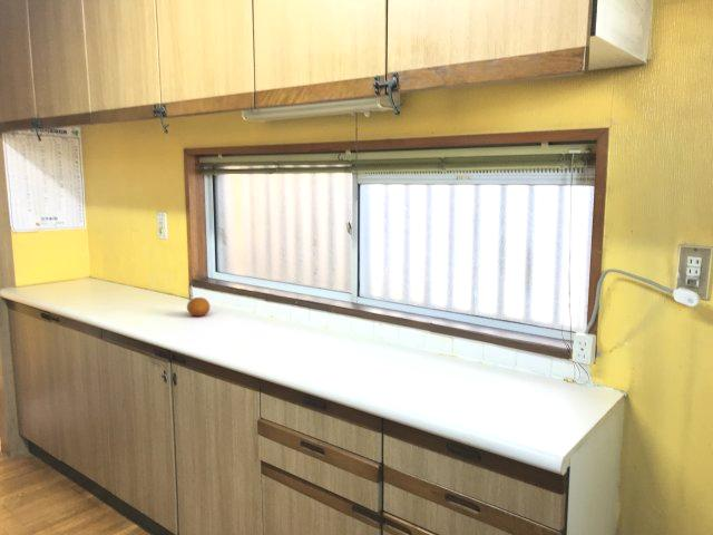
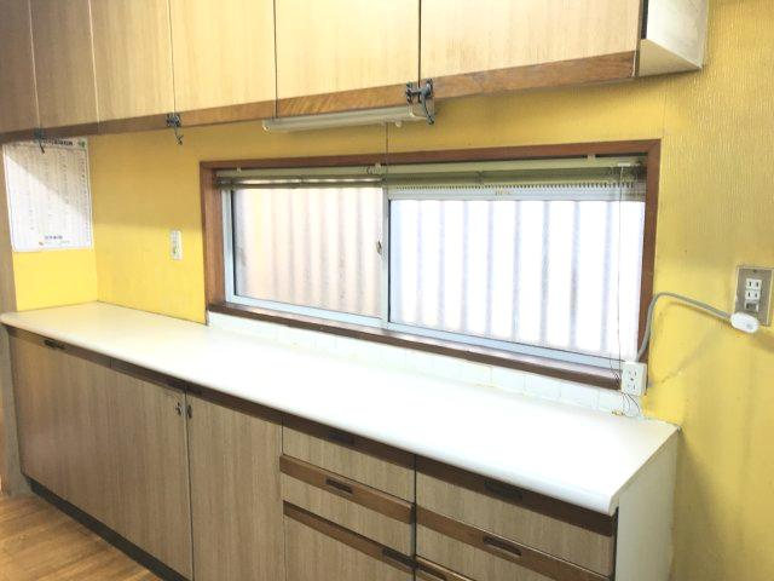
- fruit [186,296,211,318]
